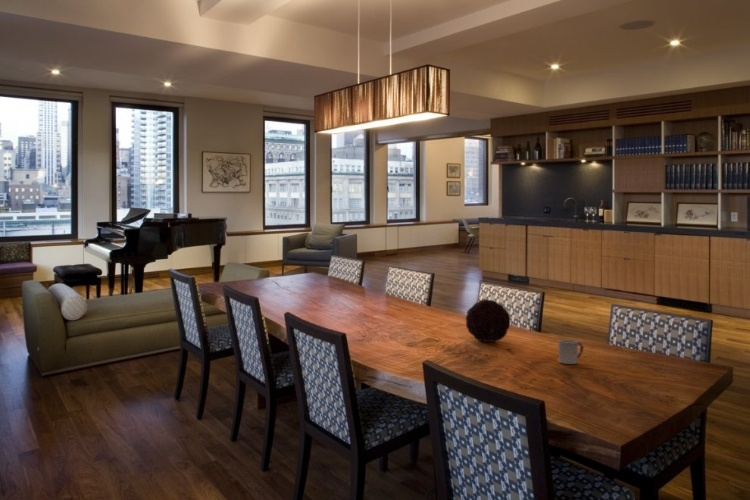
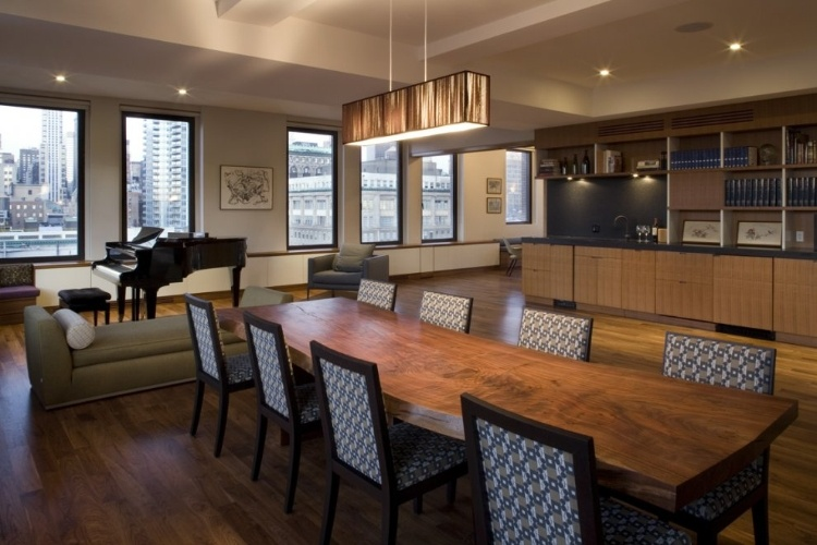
- cup [558,338,585,365]
- decorative orb [465,298,512,343]
